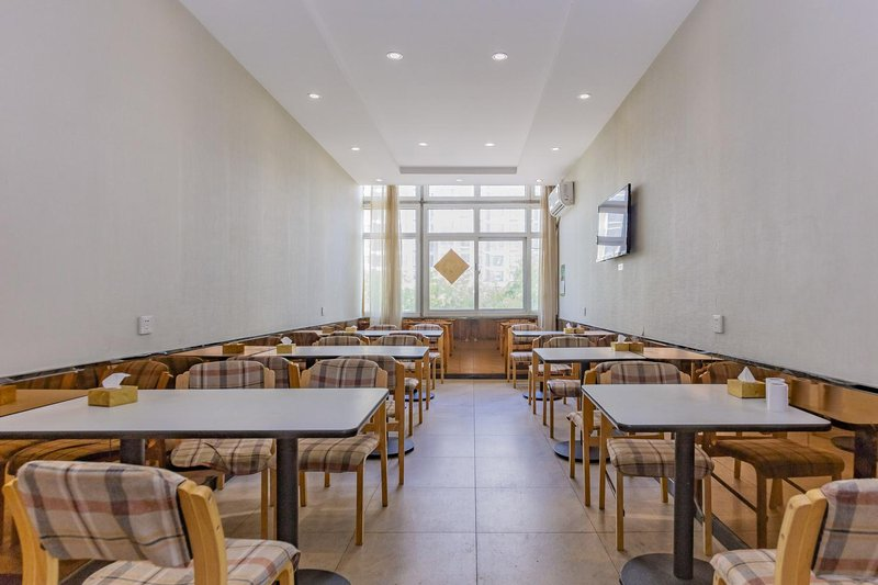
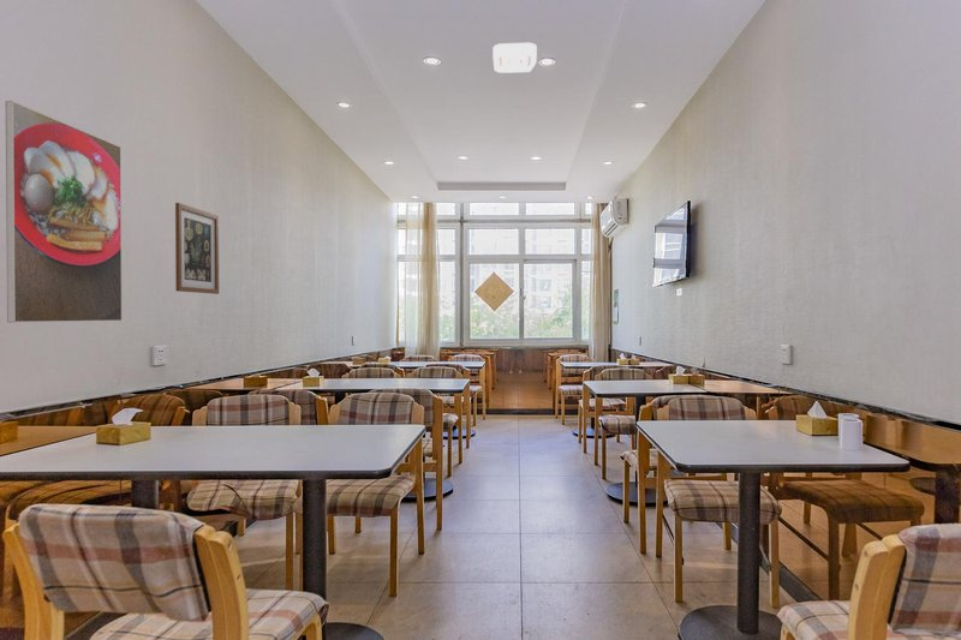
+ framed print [5,100,124,324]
+ wall art [174,202,220,295]
+ ceiling light [493,42,538,74]
